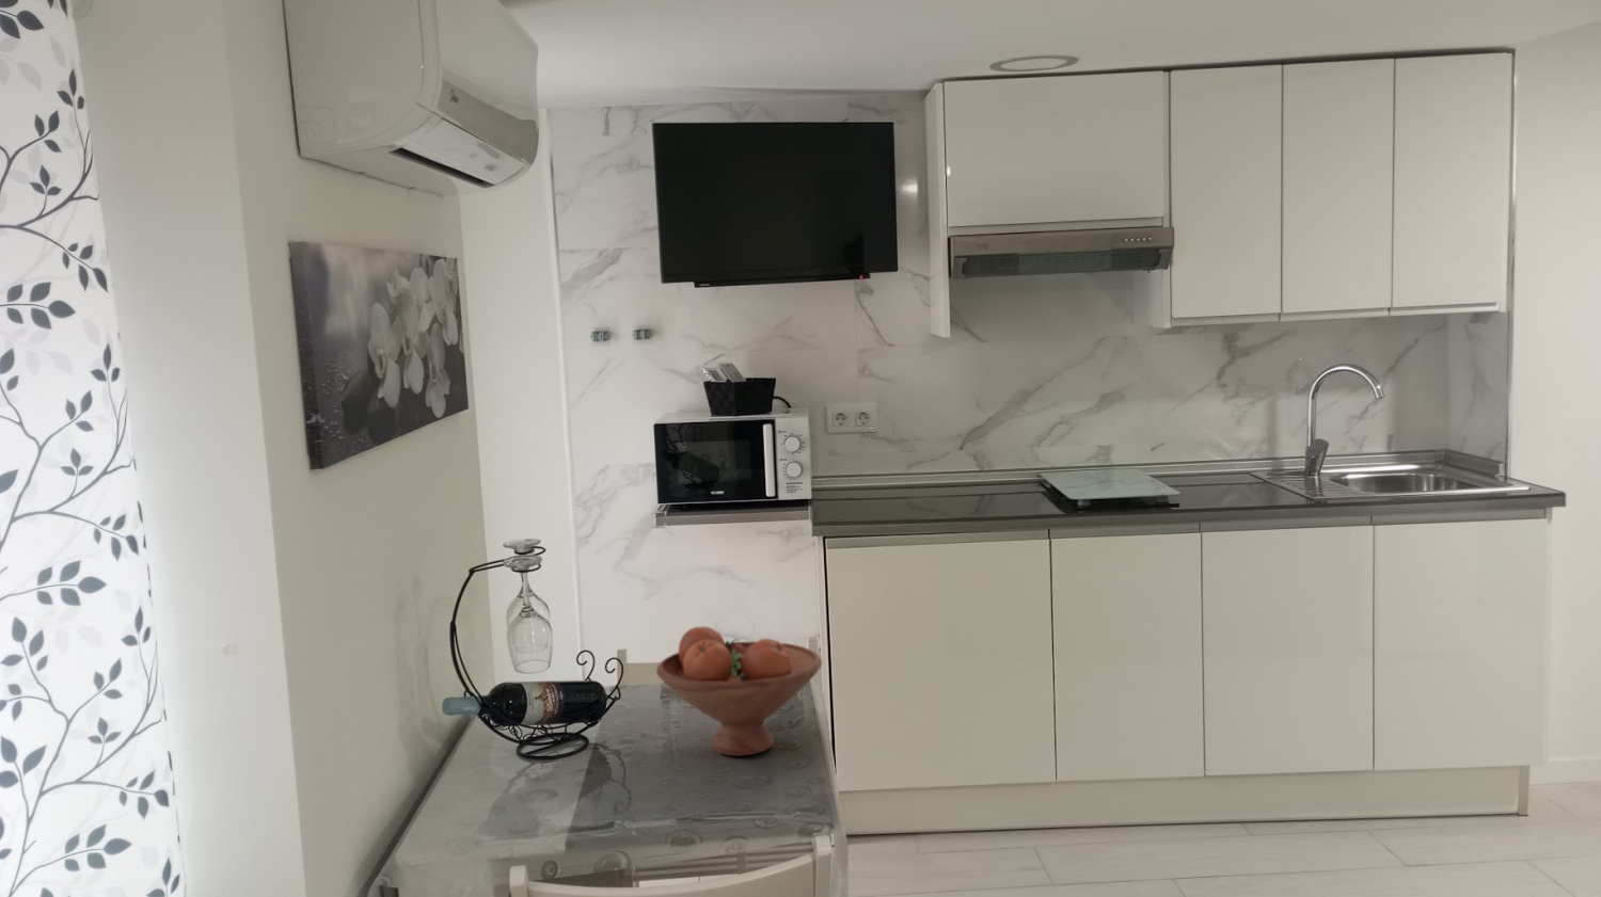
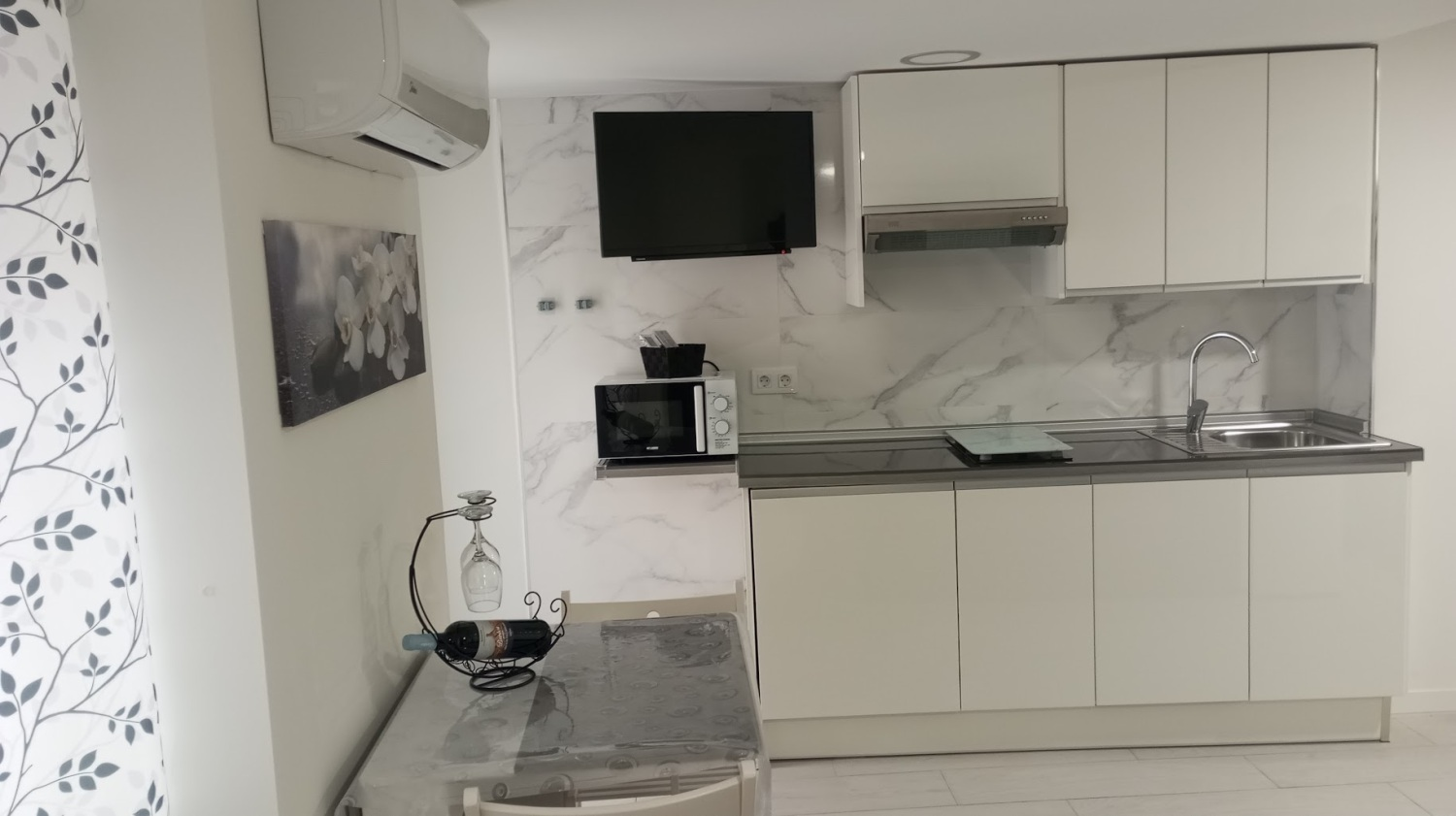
- fruit bowl [655,625,822,756]
